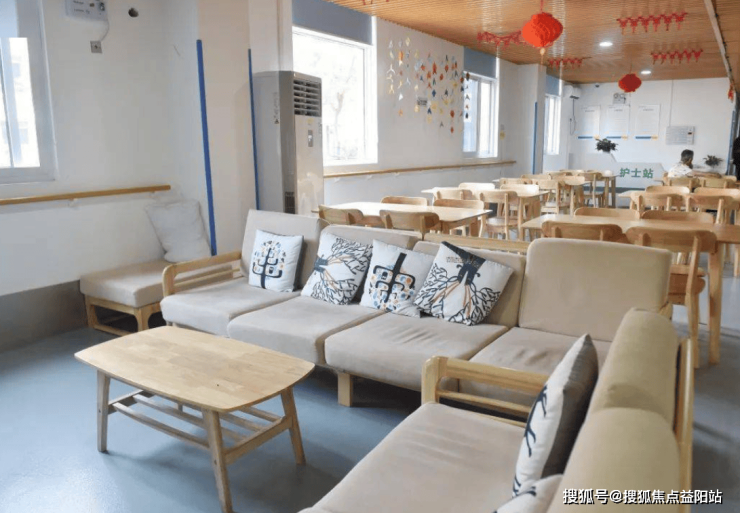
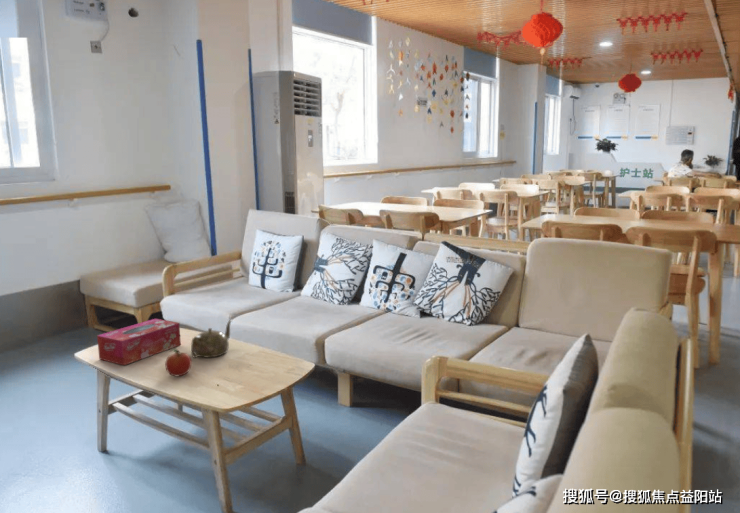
+ fruit [164,348,193,377]
+ tissue box [96,318,182,366]
+ teapot [190,319,233,359]
